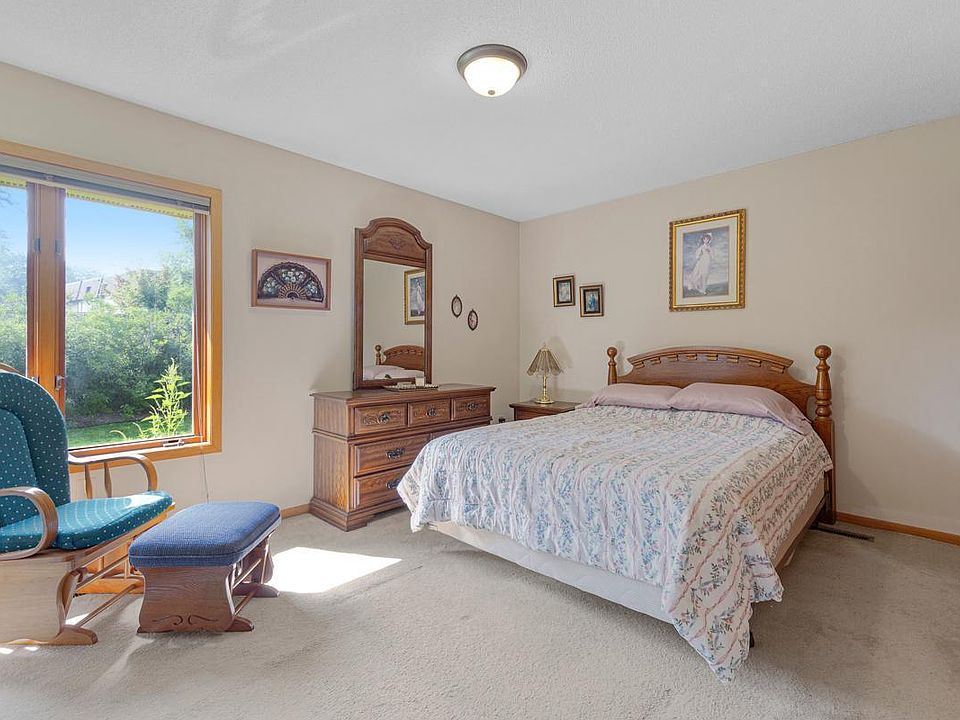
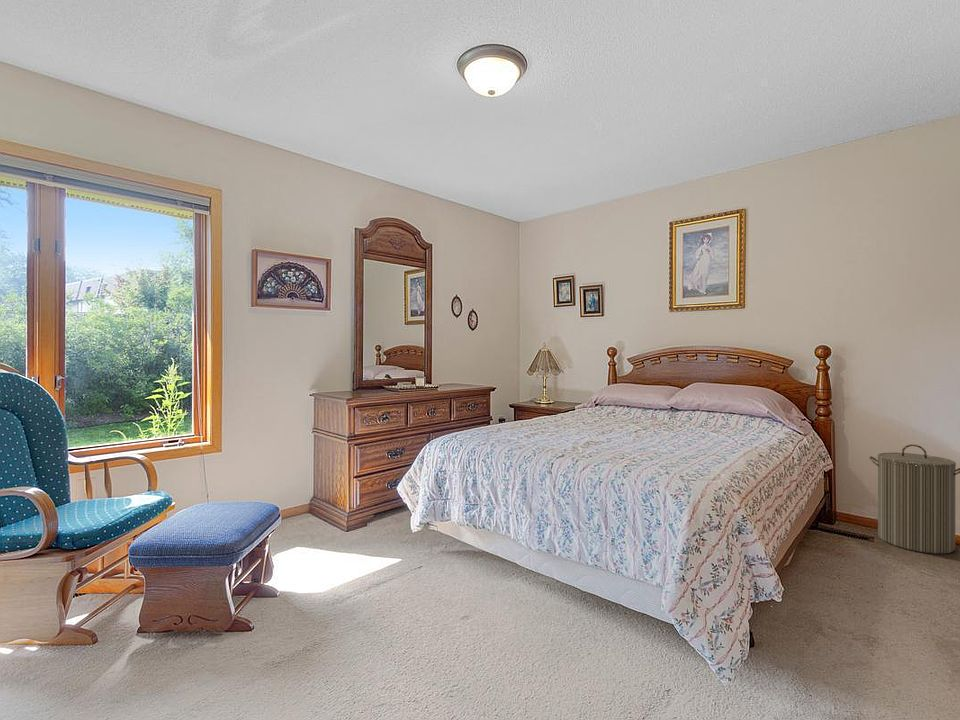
+ laundry hamper [868,443,960,555]
